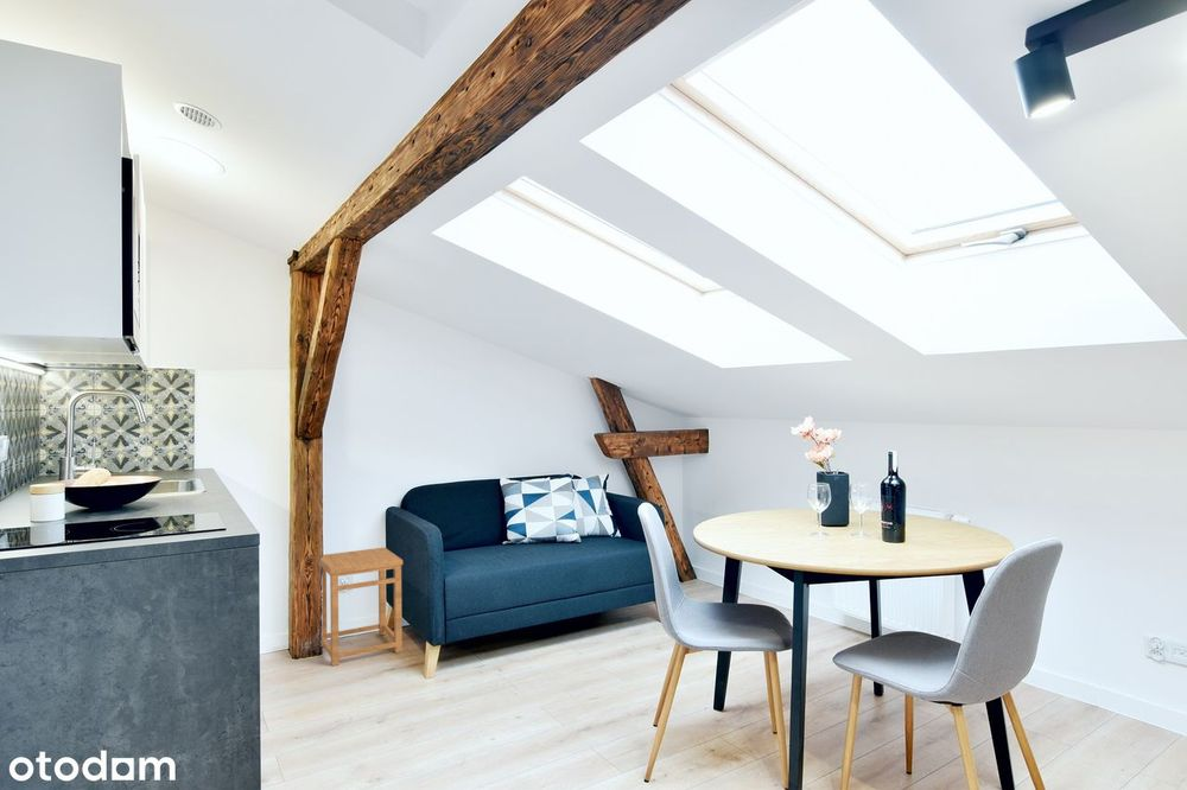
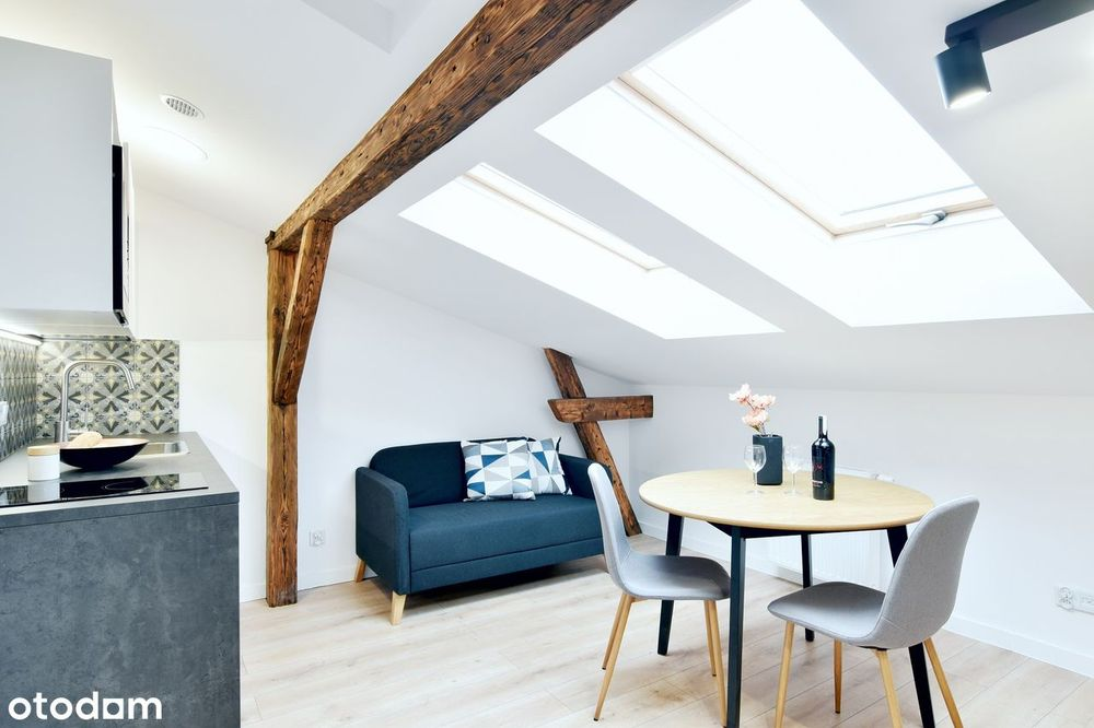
- side table [319,546,404,667]
